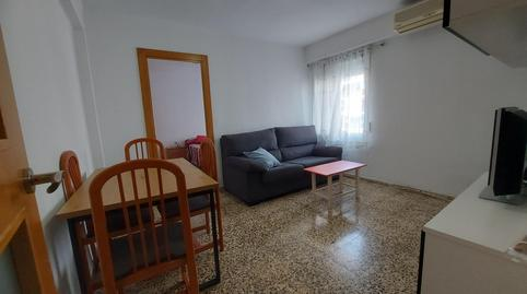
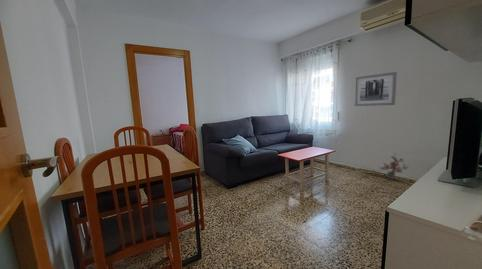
+ wall art [353,71,398,107]
+ potted plant [377,151,410,180]
